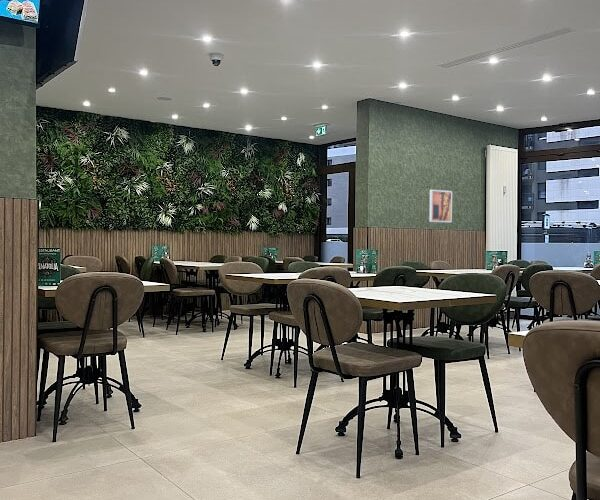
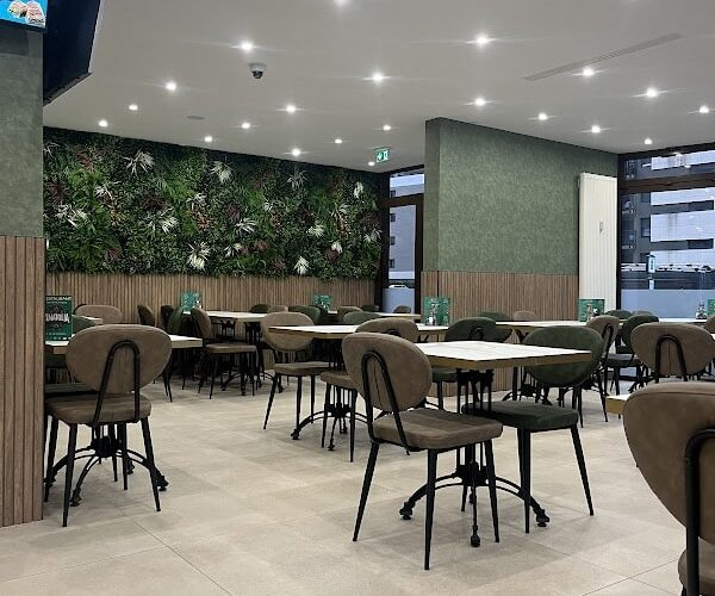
- wall art [428,189,453,223]
